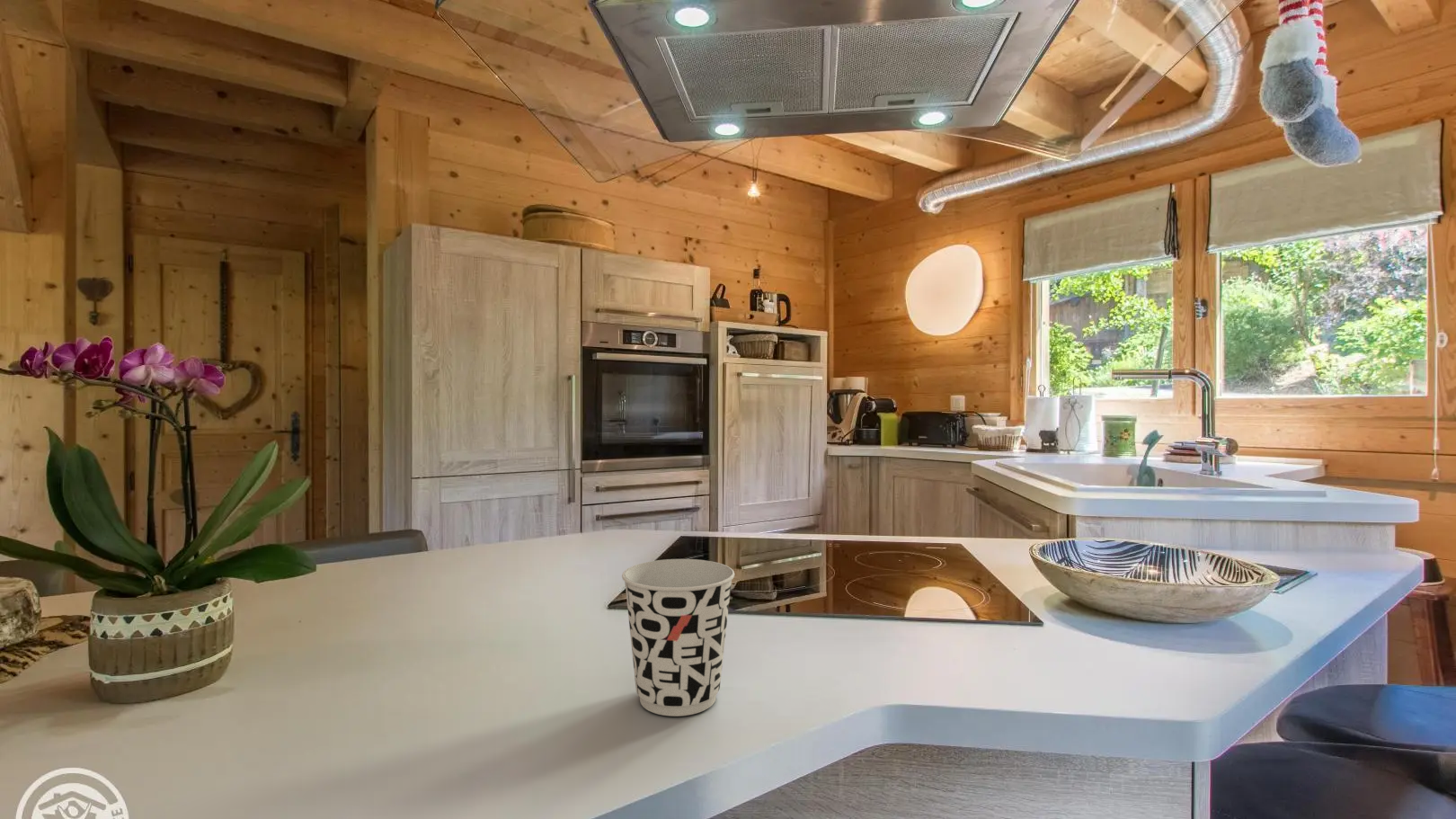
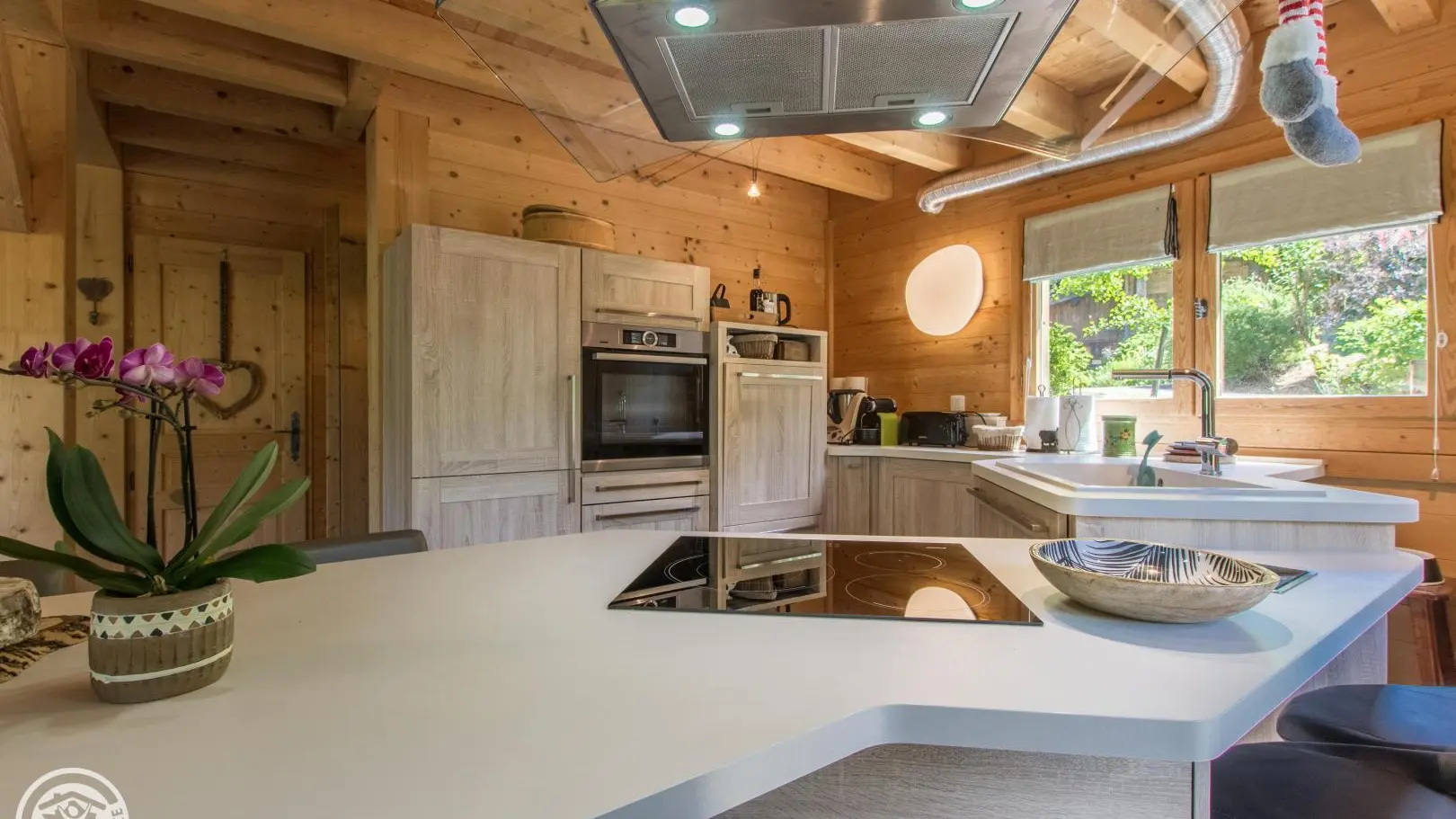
- cup [621,558,735,717]
